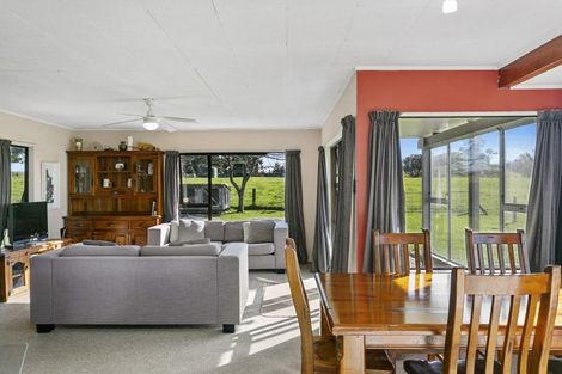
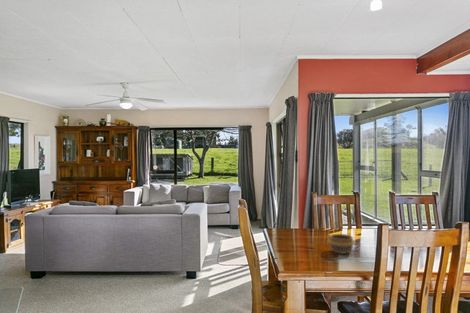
+ bowl [327,233,356,255]
